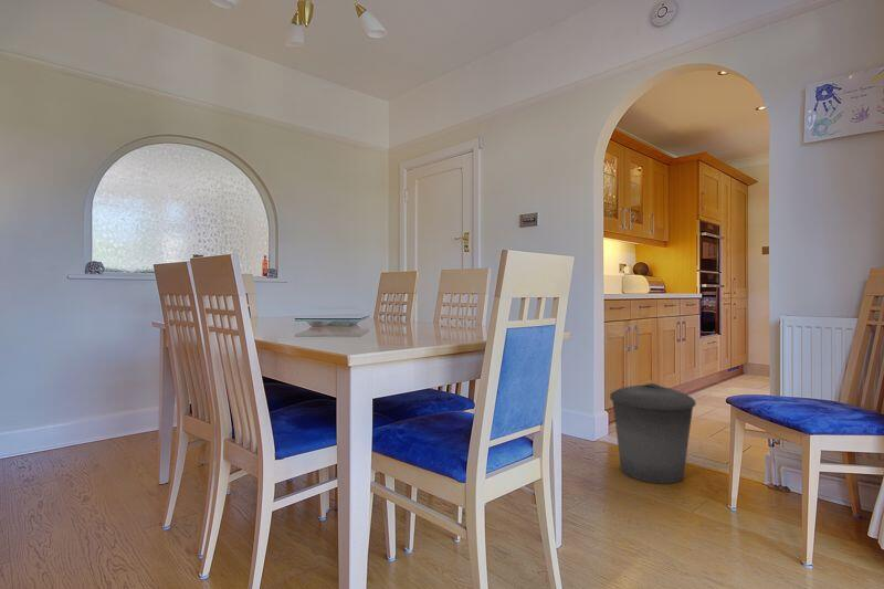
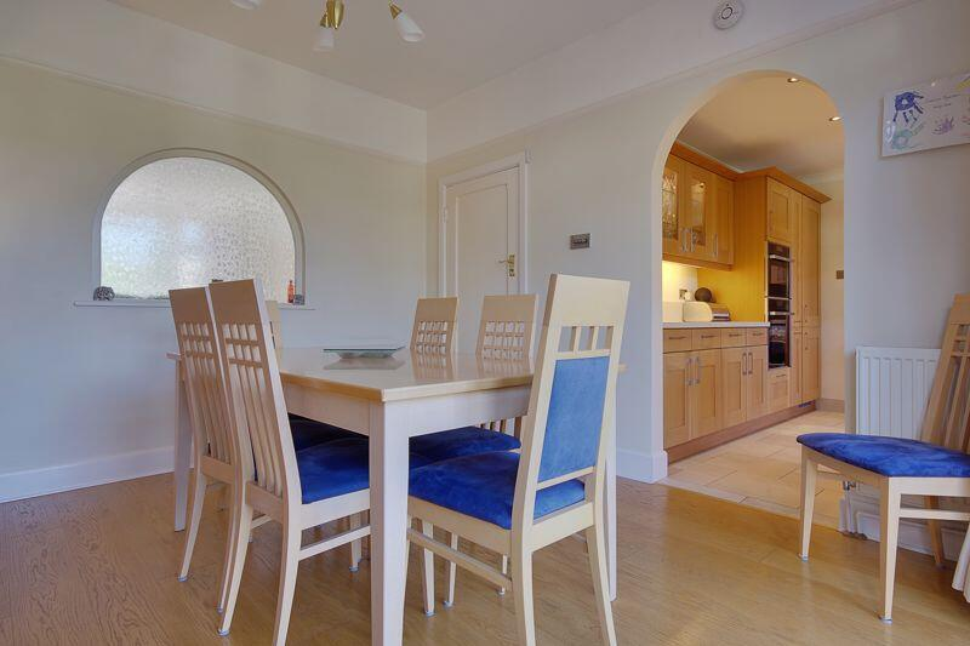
- trash can [609,382,697,485]
